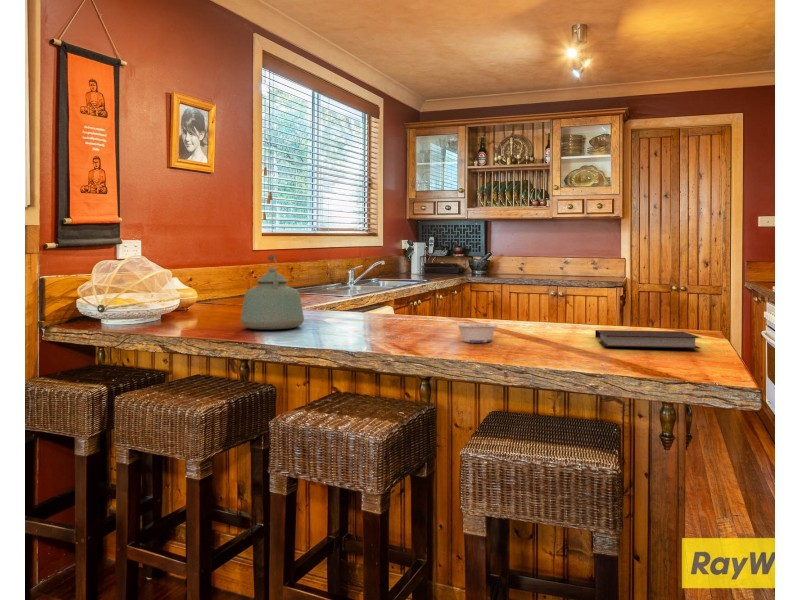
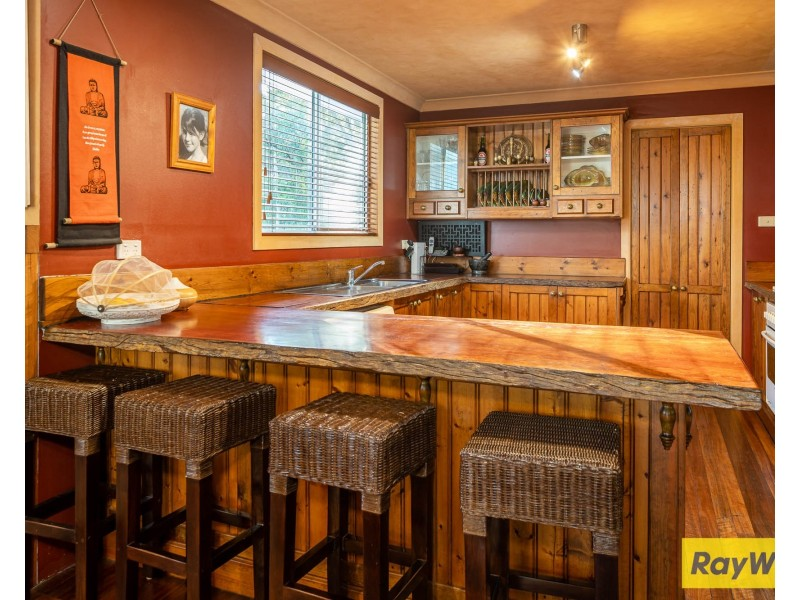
- notebook [594,329,702,349]
- legume [453,322,499,344]
- kettle [240,253,305,330]
